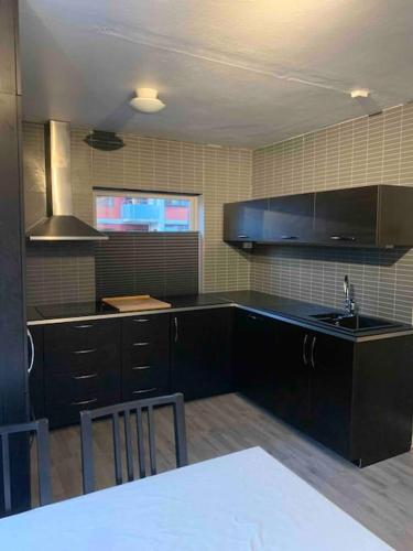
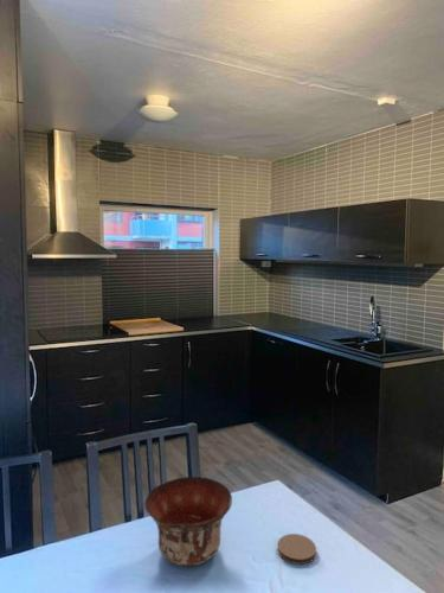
+ bowl [143,476,233,567]
+ coaster [276,533,317,566]
